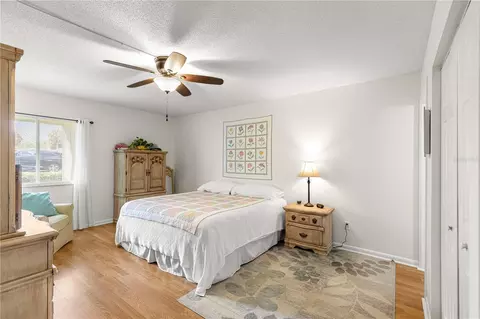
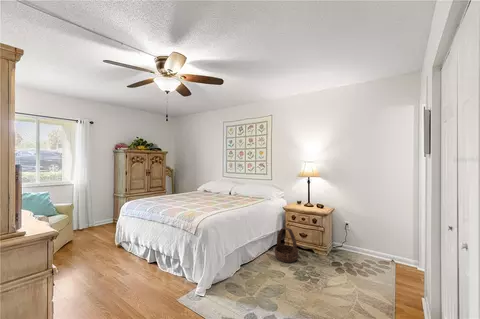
+ basket [274,226,299,264]
